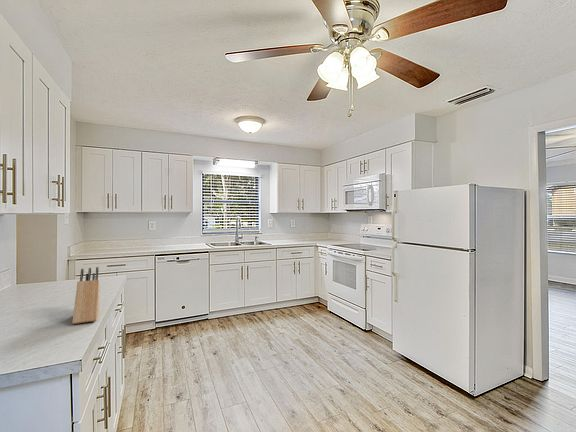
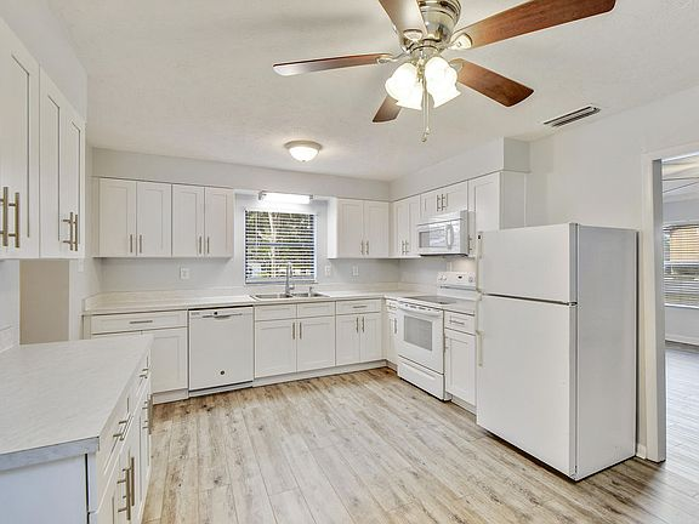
- knife block [71,266,101,325]
